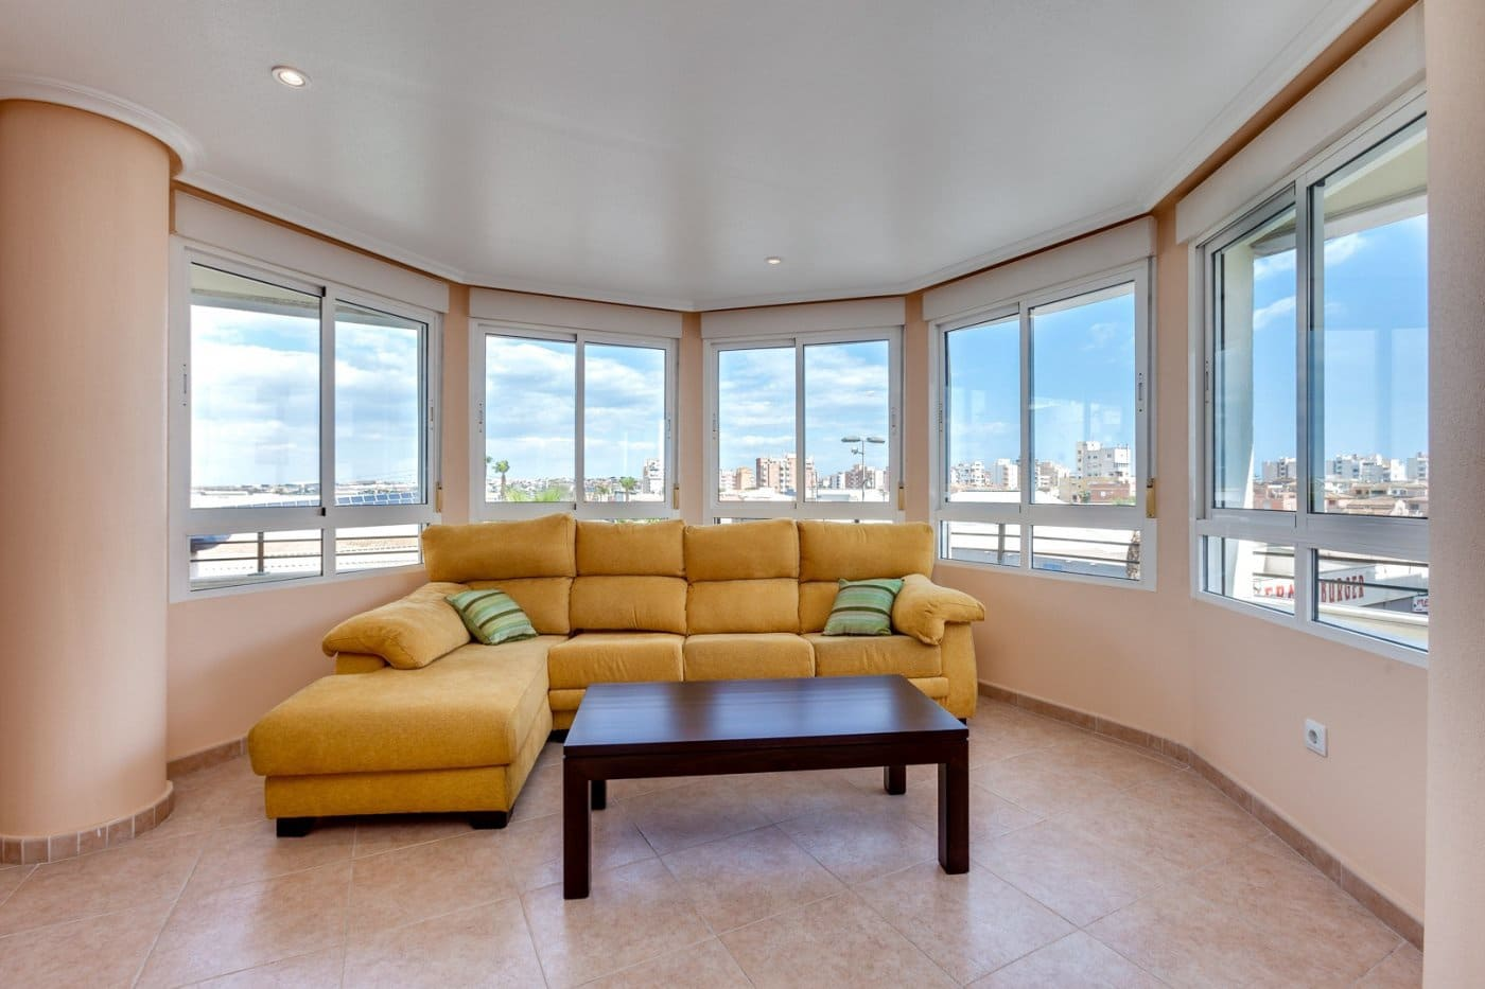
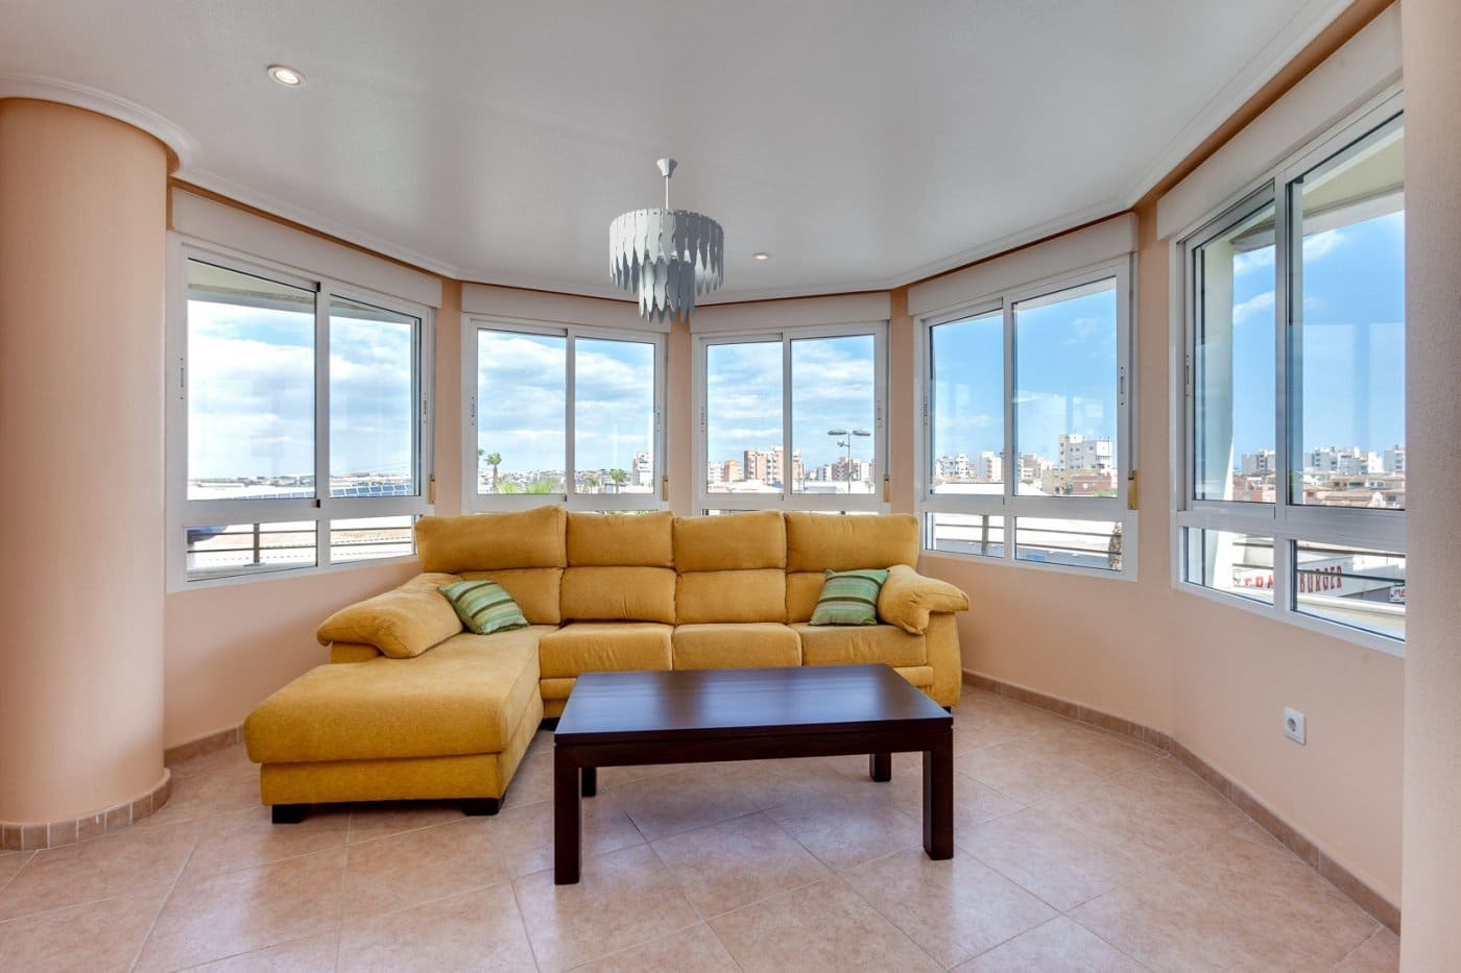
+ ceiling light fixture [608,157,726,326]
